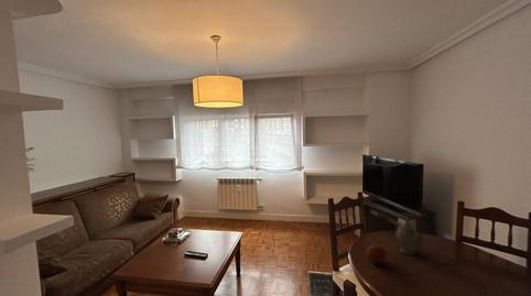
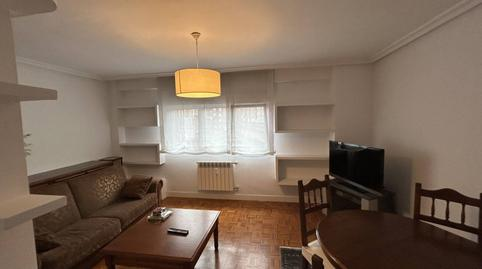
- chinaware [394,218,421,255]
- fruit [366,243,387,265]
